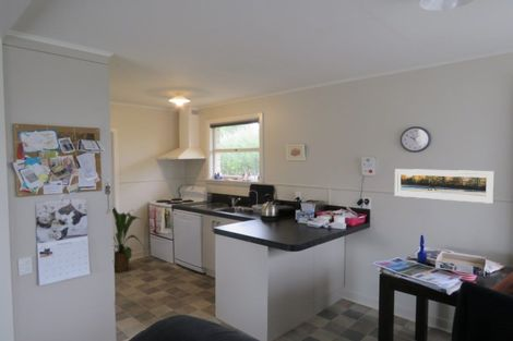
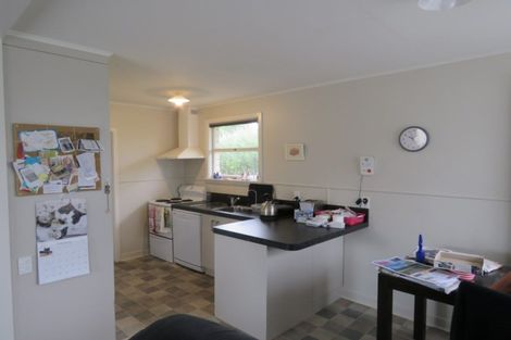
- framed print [394,168,496,205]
- house plant [111,206,147,273]
